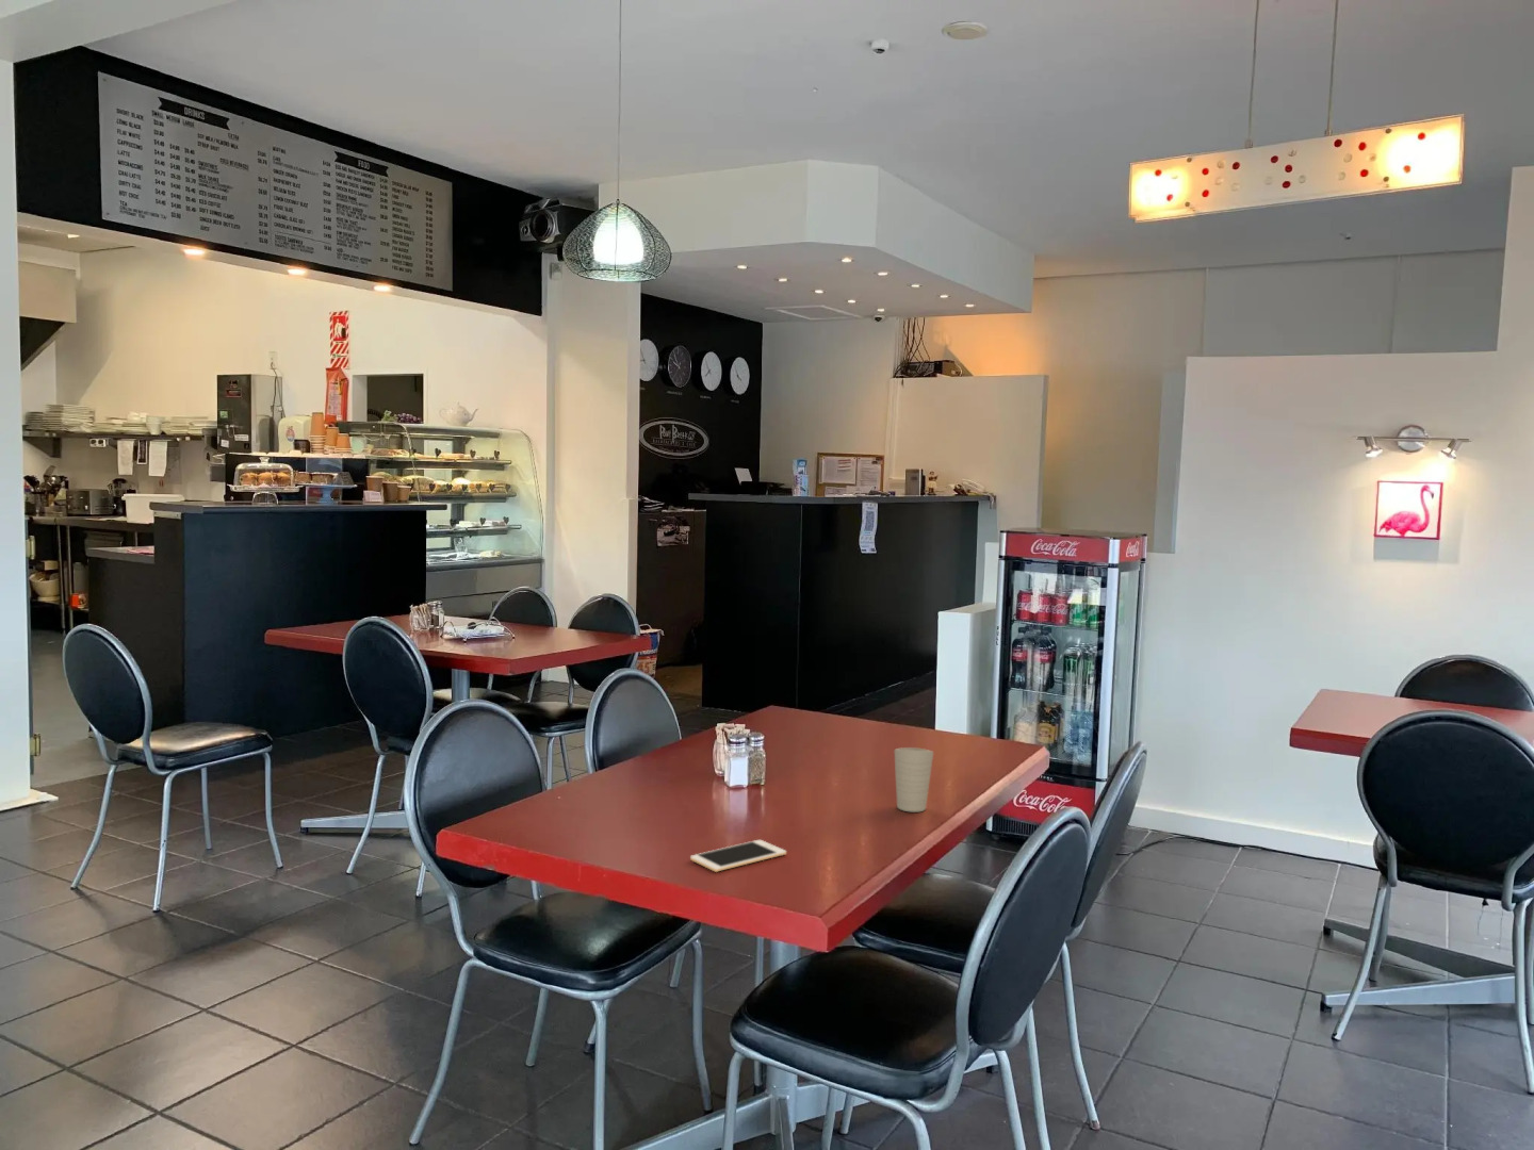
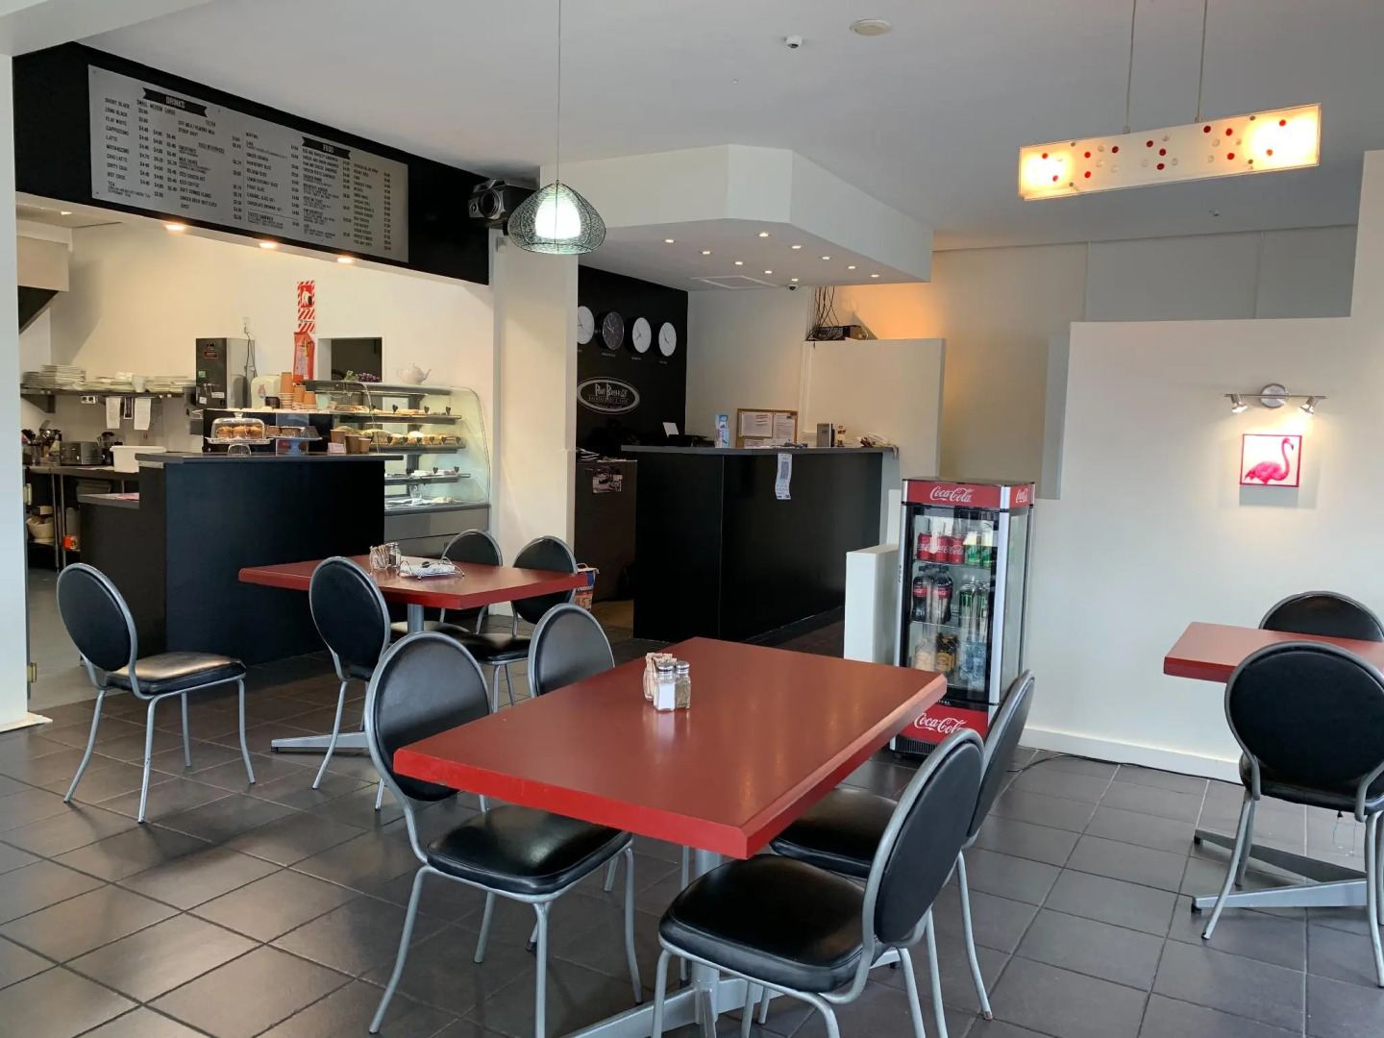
- cell phone [690,840,788,873]
- cup [894,747,934,813]
